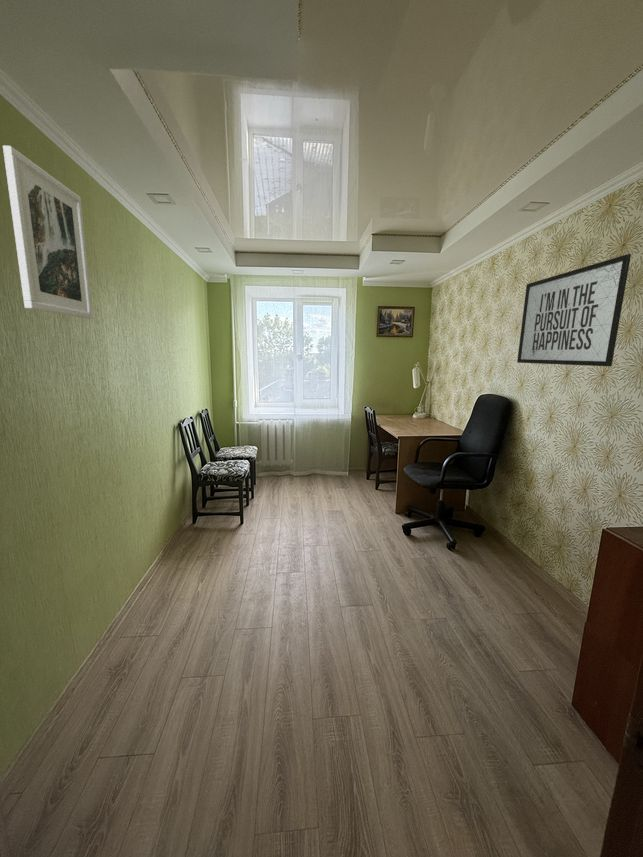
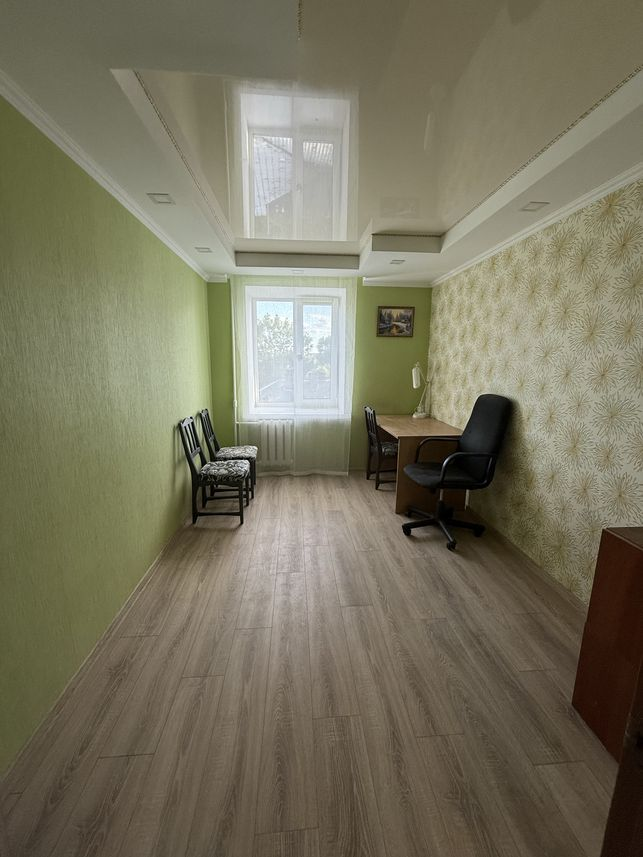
- mirror [516,253,632,367]
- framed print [2,145,94,320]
